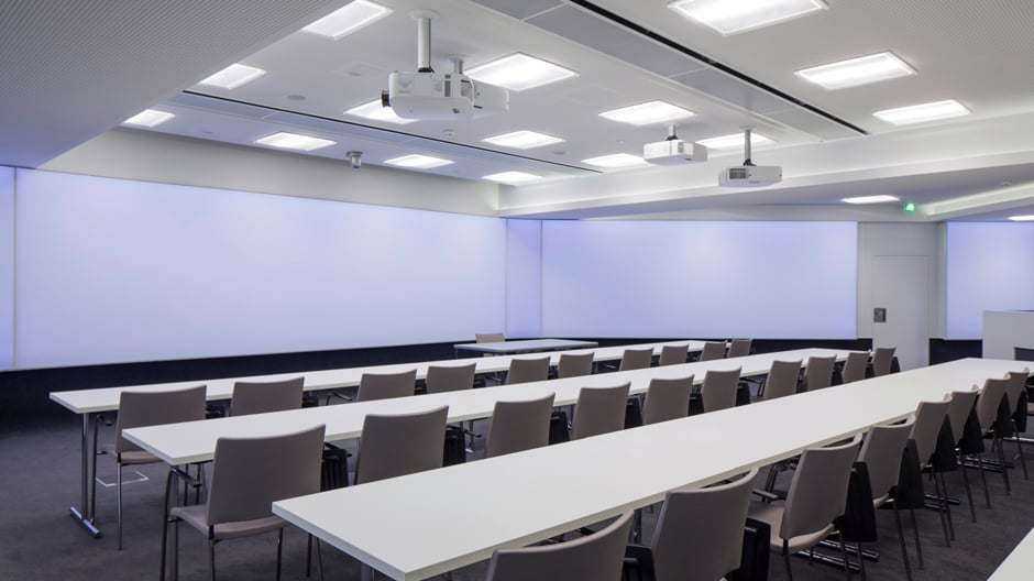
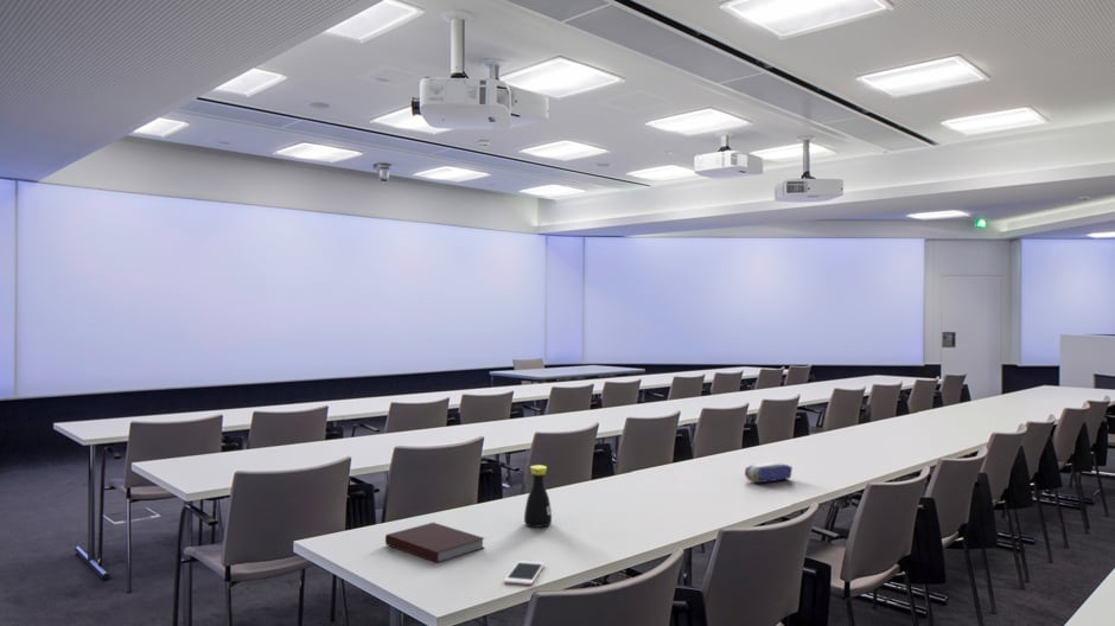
+ bottle [523,464,553,529]
+ cell phone [503,560,546,586]
+ notebook [384,522,485,564]
+ pencil case [744,461,794,484]
